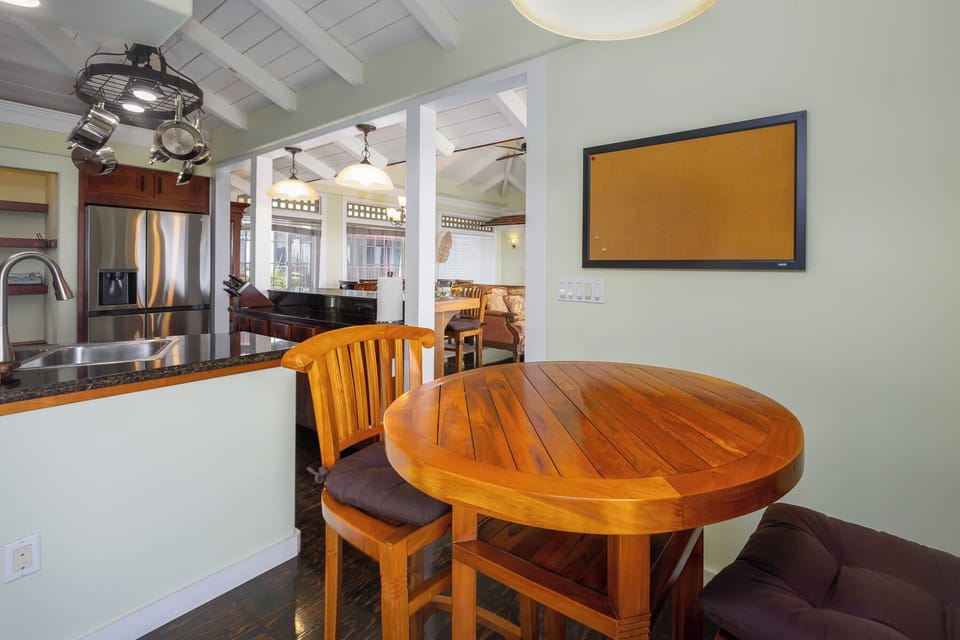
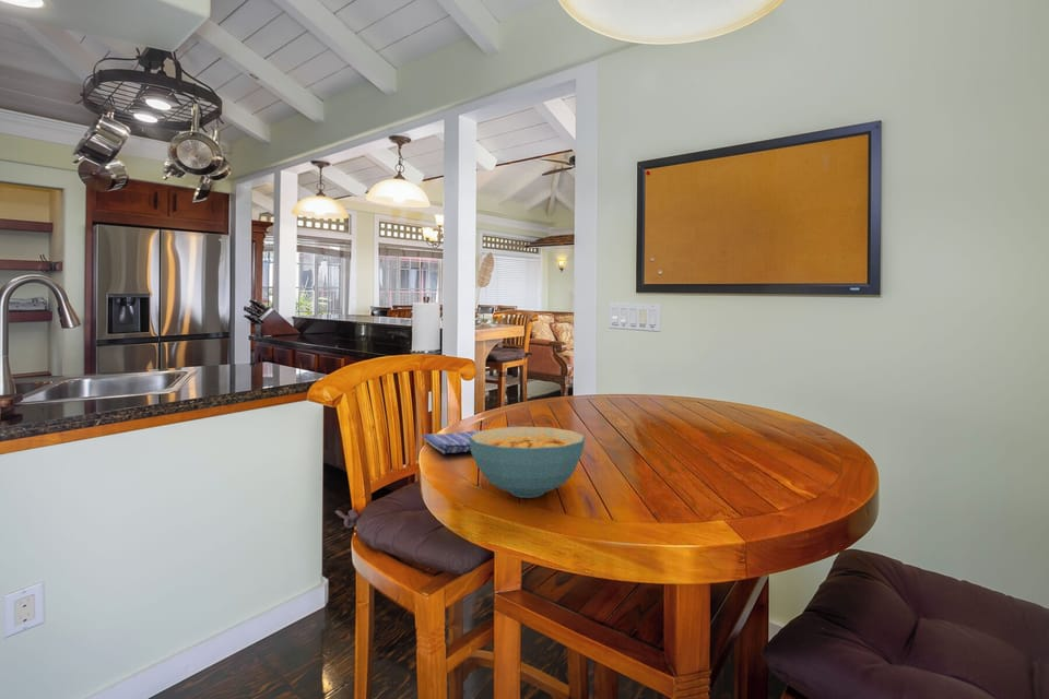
+ cereal bowl [469,426,586,499]
+ dish towel [421,425,518,454]
